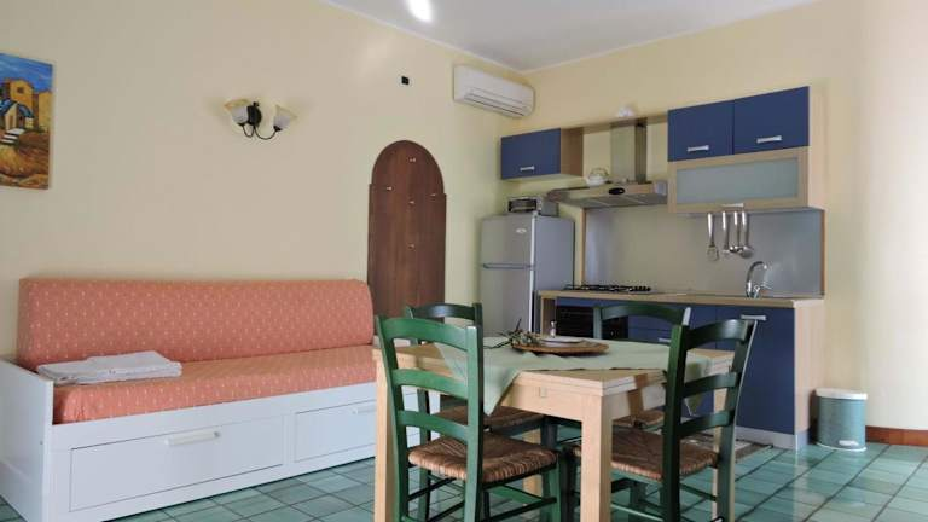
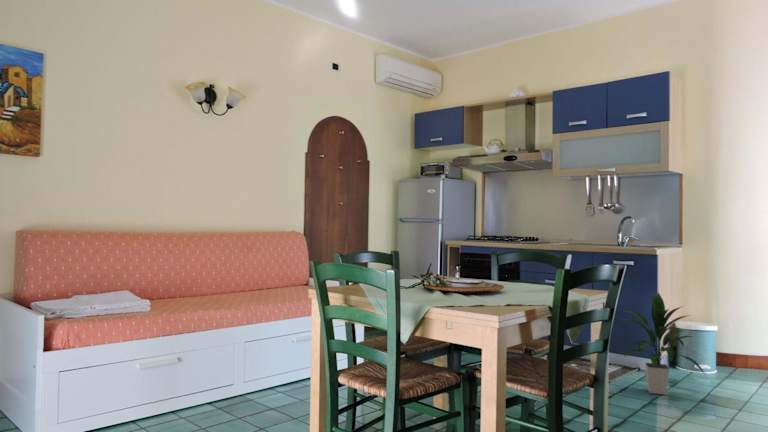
+ indoor plant [621,291,707,396]
